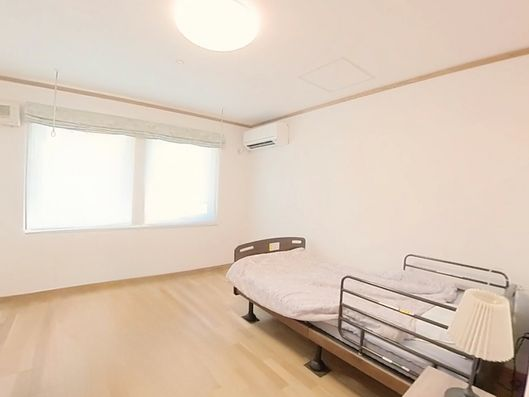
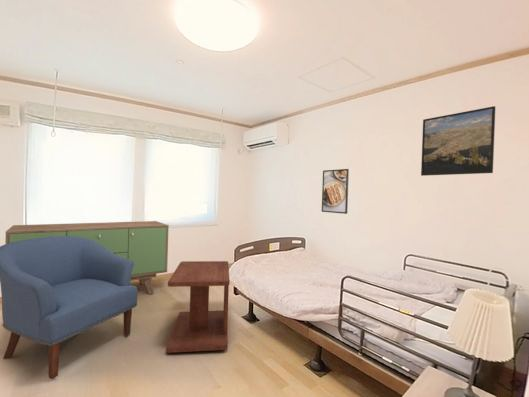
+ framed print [321,168,350,215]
+ side table [165,260,230,354]
+ chair [0,236,139,380]
+ sideboard [5,220,170,295]
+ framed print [420,105,496,177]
